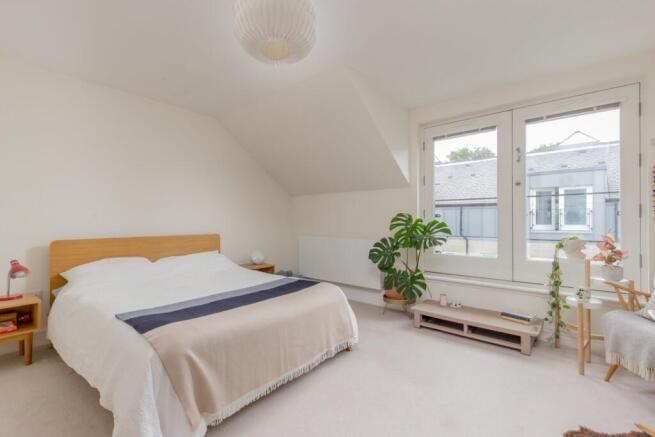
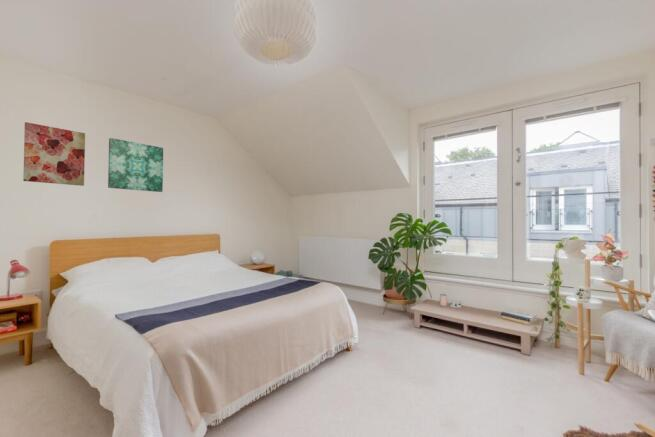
+ wall art [107,137,164,193]
+ wall art [22,121,86,187]
